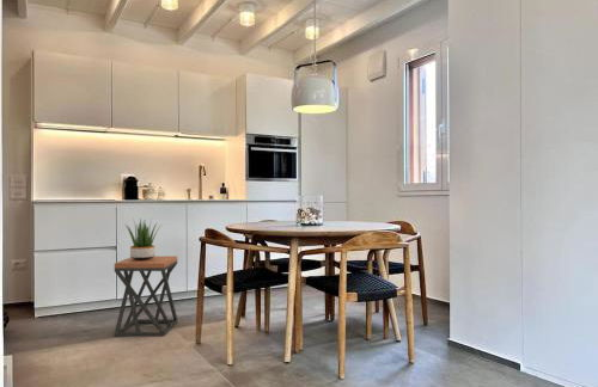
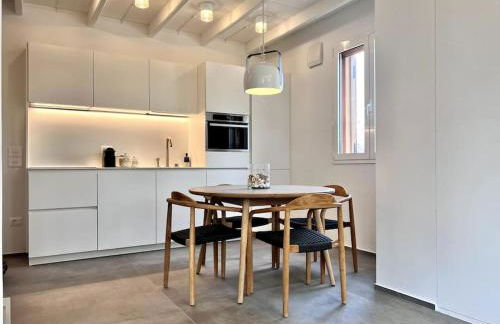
- stool [114,256,178,338]
- potted plant [124,217,163,260]
